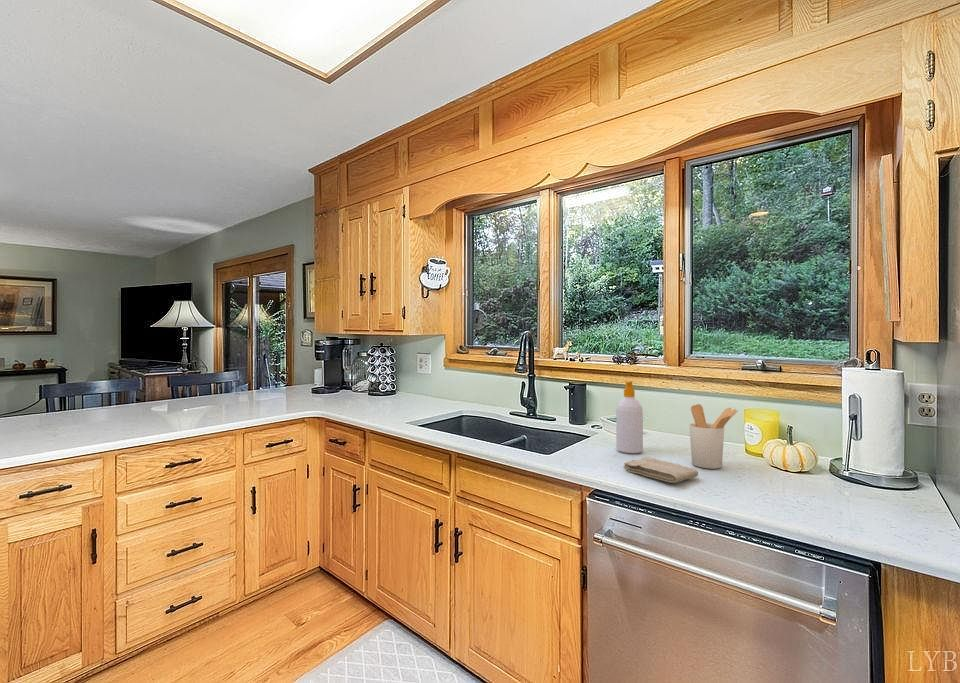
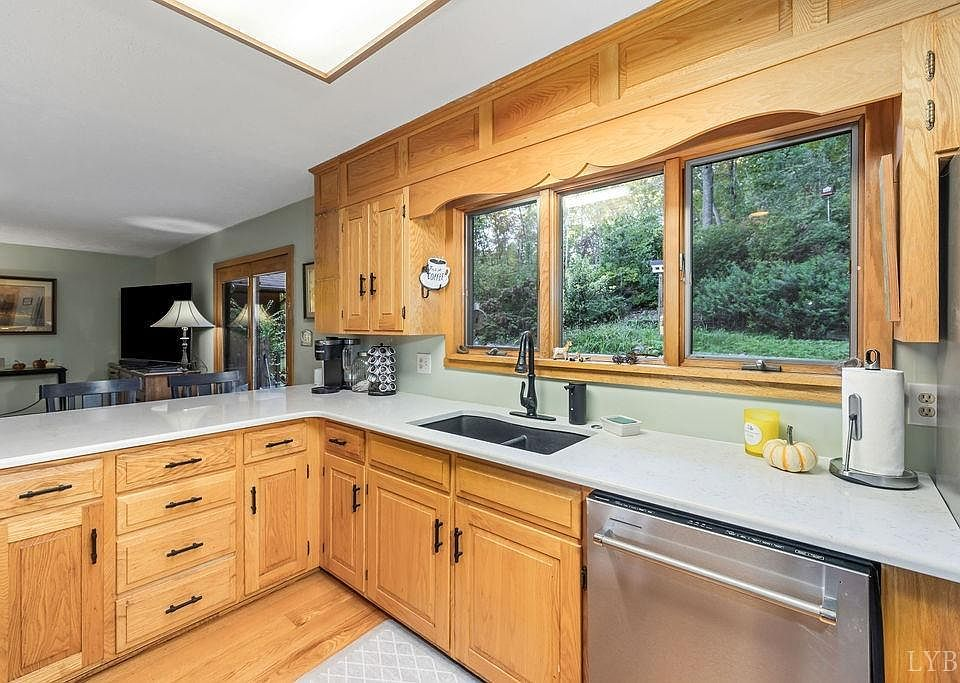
- soap bottle [615,380,644,454]
- utensil holder [688,403,739,470]
- washcloth [622,456,699,484]
